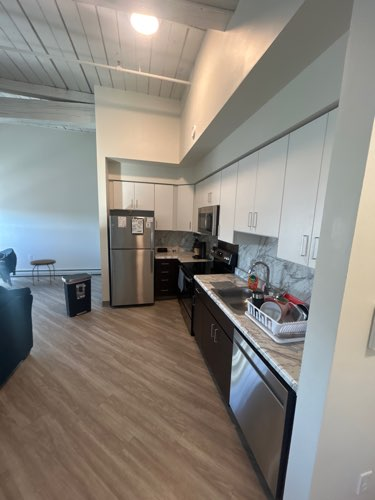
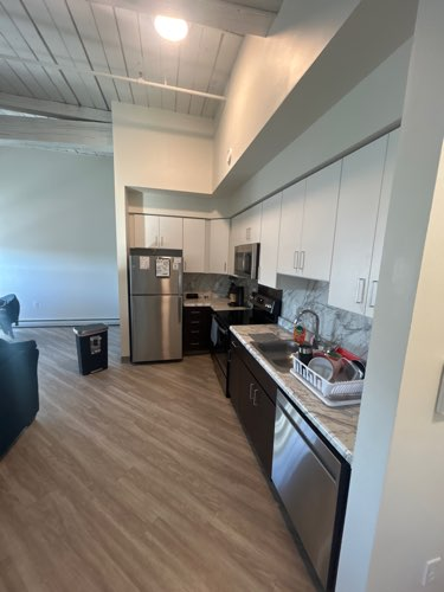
- side table [29,258,57,286]
